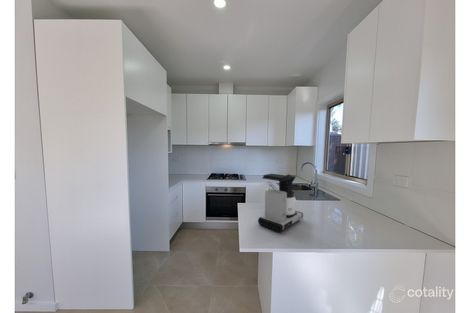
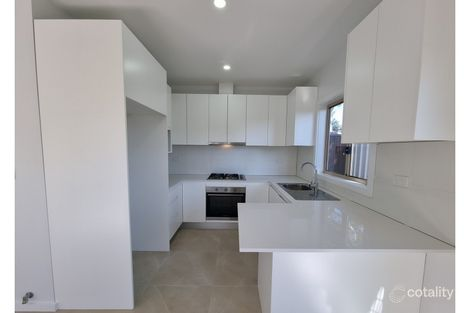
- coffee maker [257,173,304,233]
